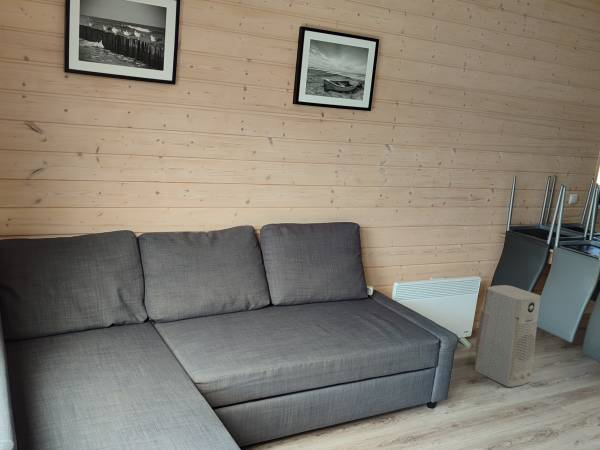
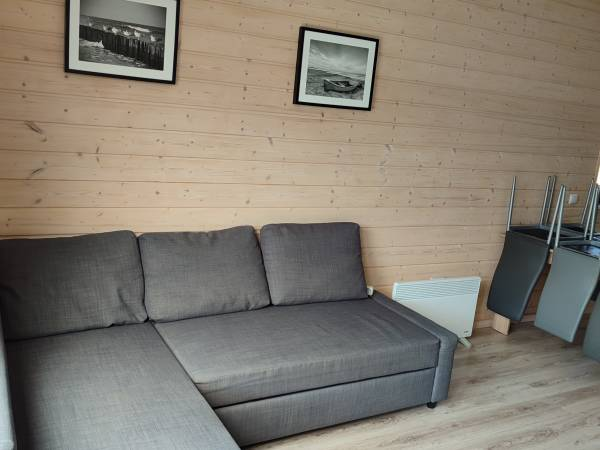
- air purifier [473,284,542,388]
